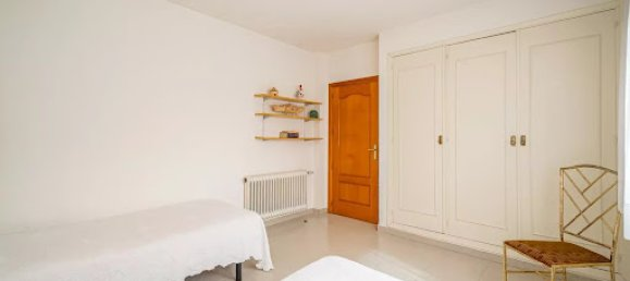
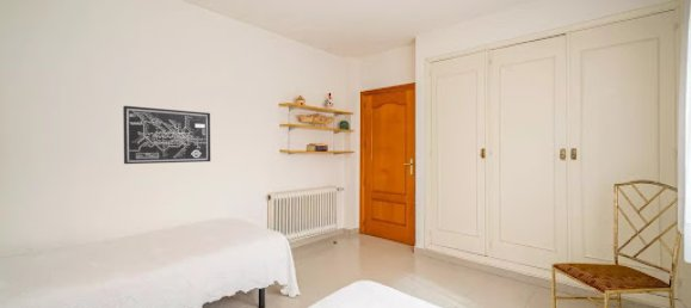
+ wall art [122,105,211,165]
